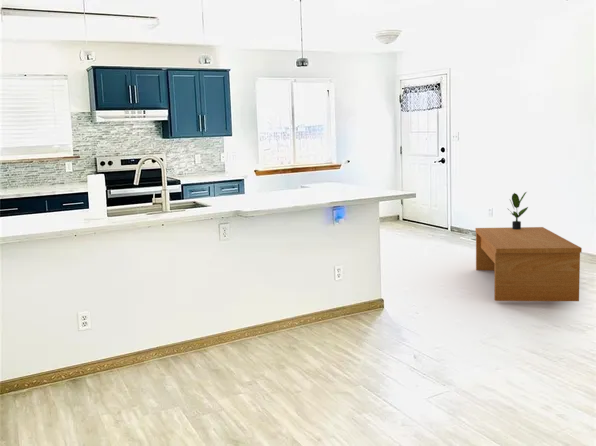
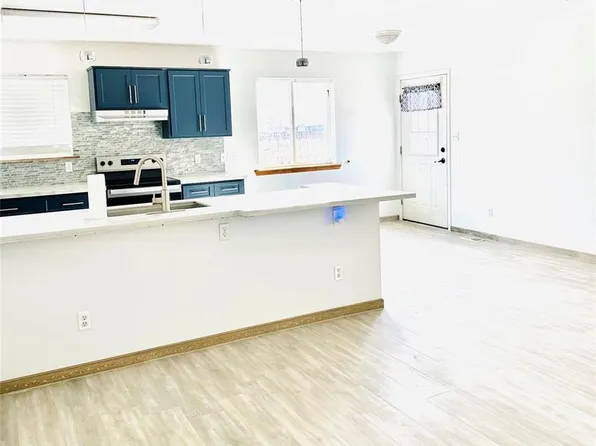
- potted plant [506,191,529,229]
- coffee table [474,226,583,302]
